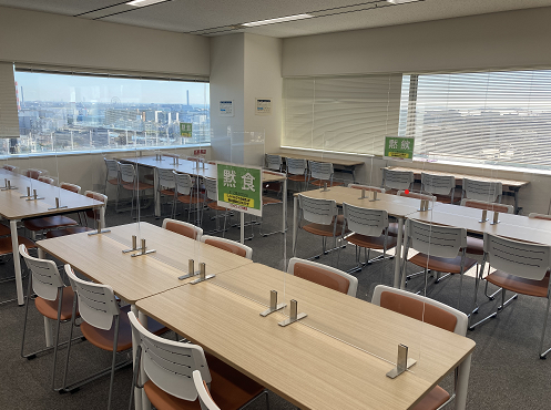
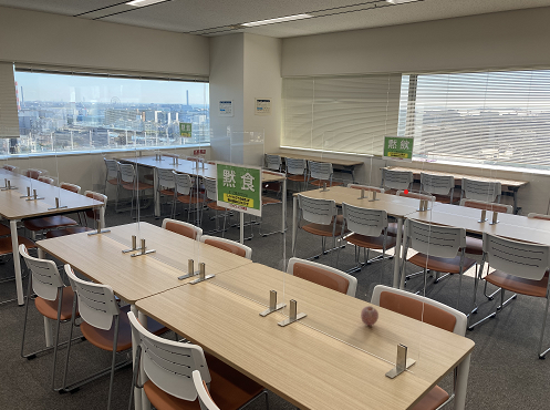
+ fruit [360,305,380,327]
